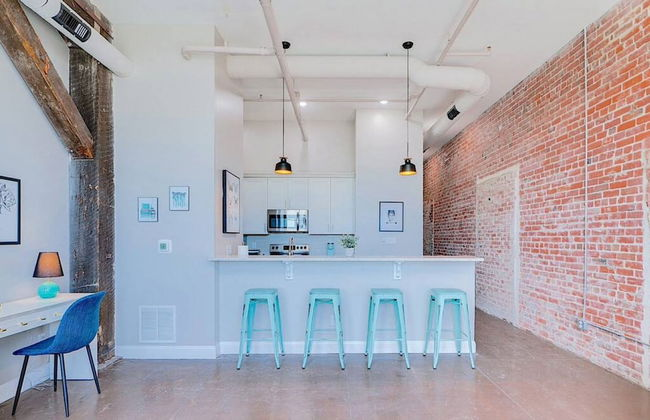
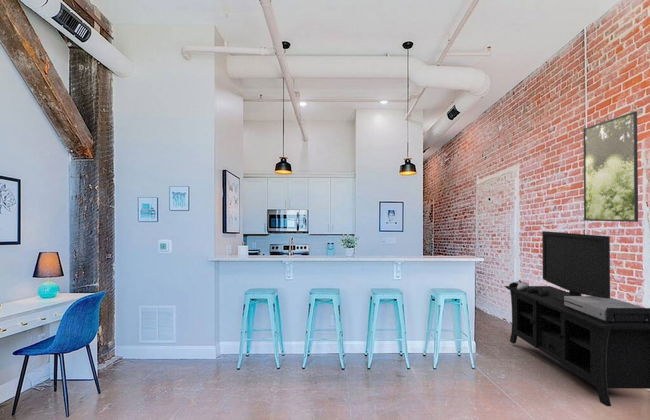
+ media console [504,230,650,407]
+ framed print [582,110,639,223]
